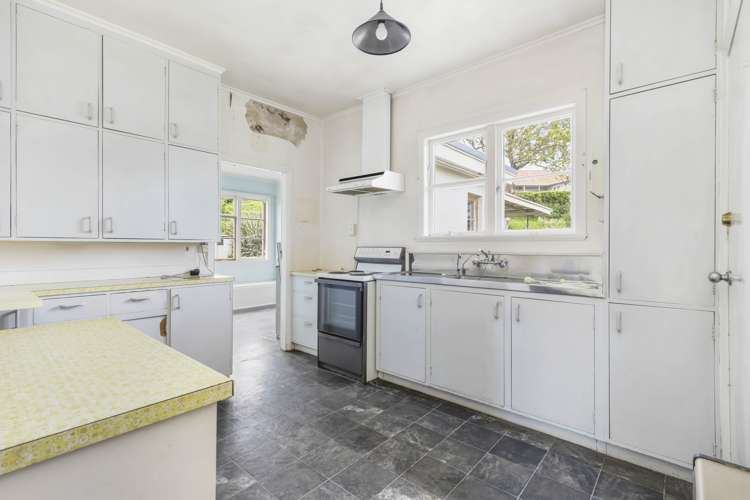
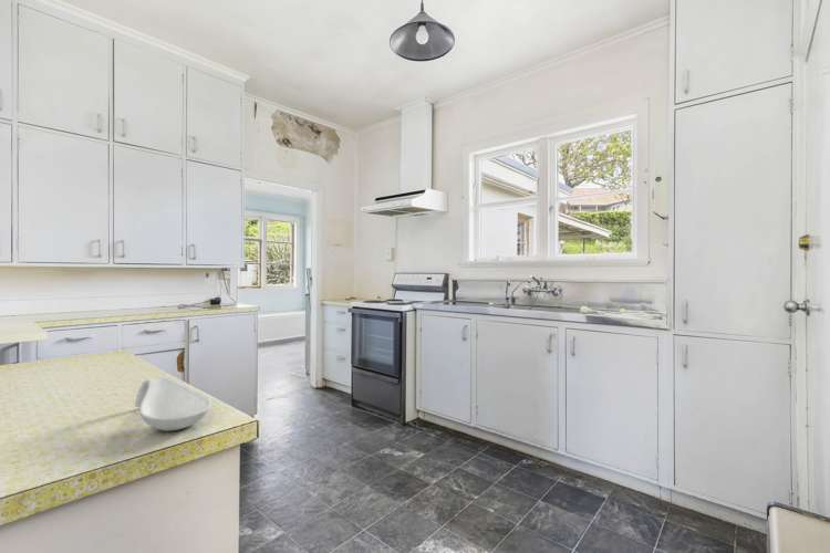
+ spoon rest [134,376,212,432]
